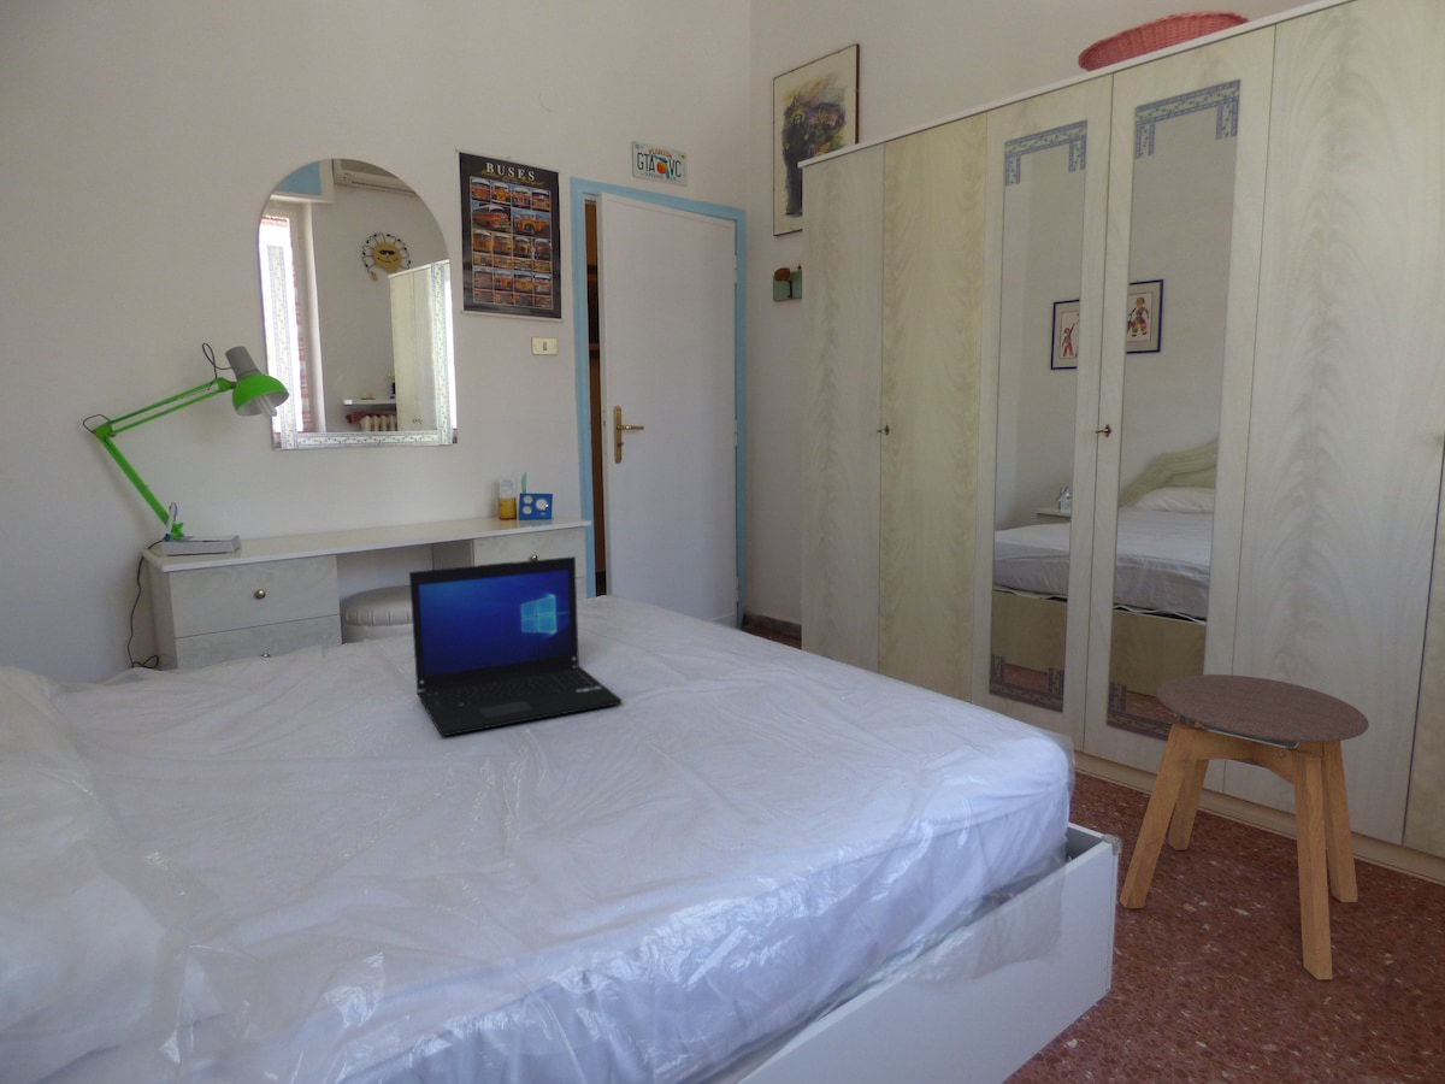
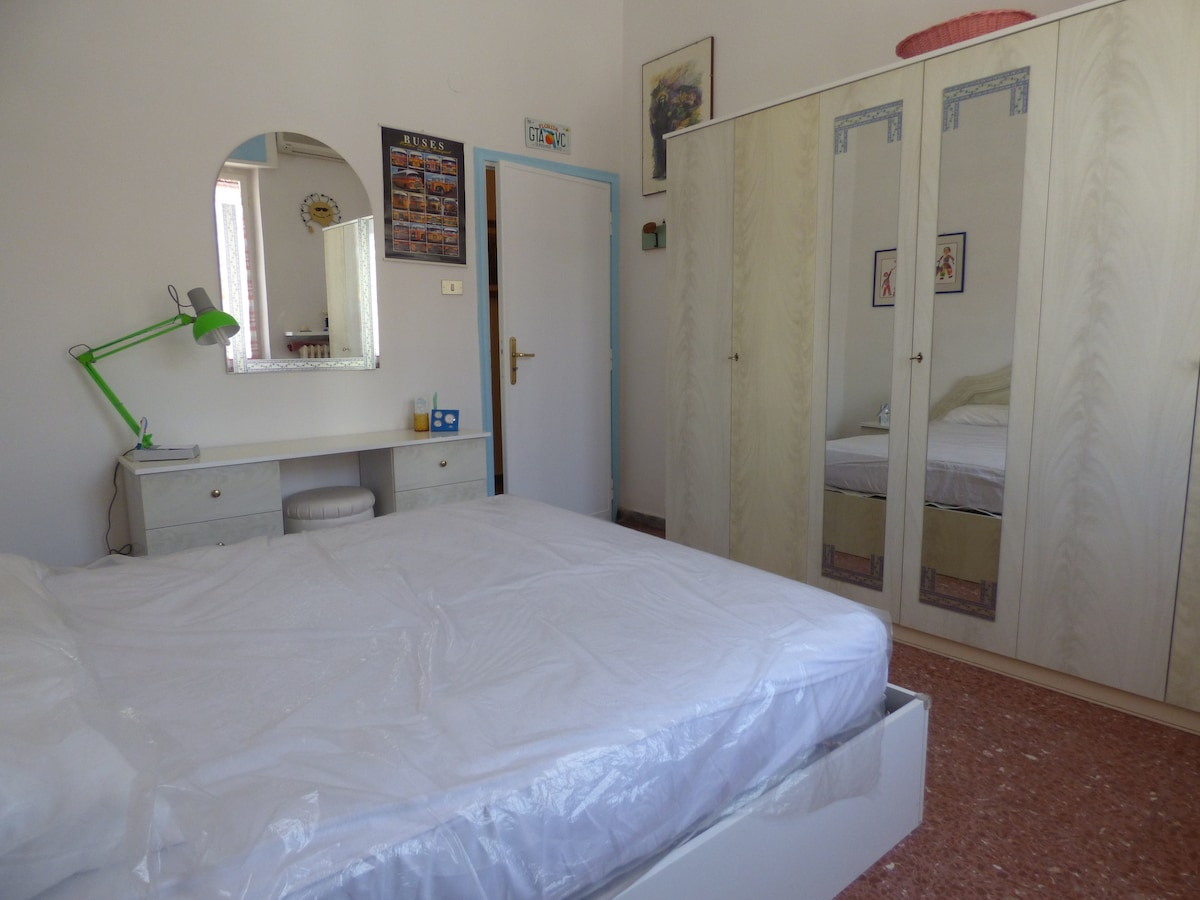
- stool [1119,673,1370,982]
- laptop [408,555,623,737]
